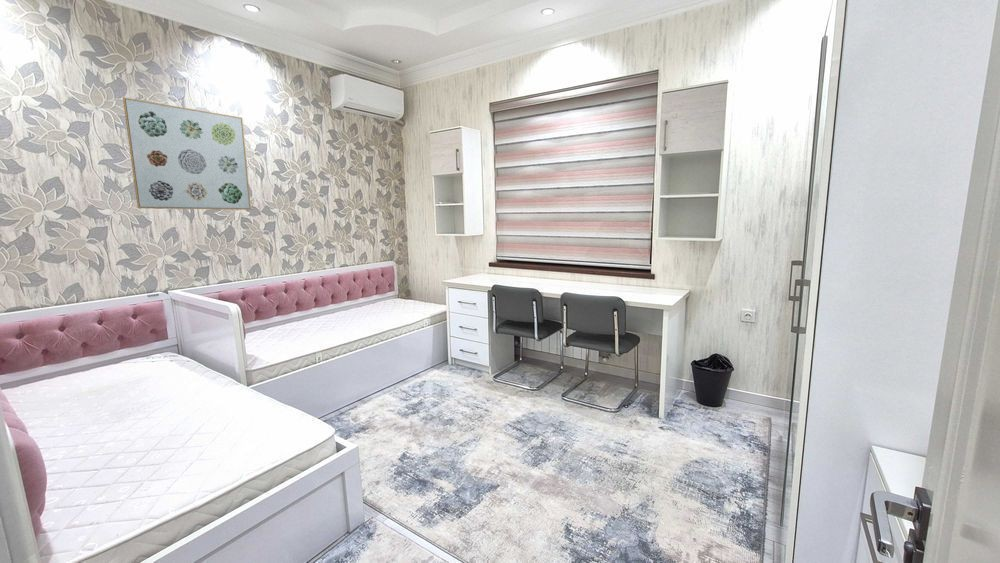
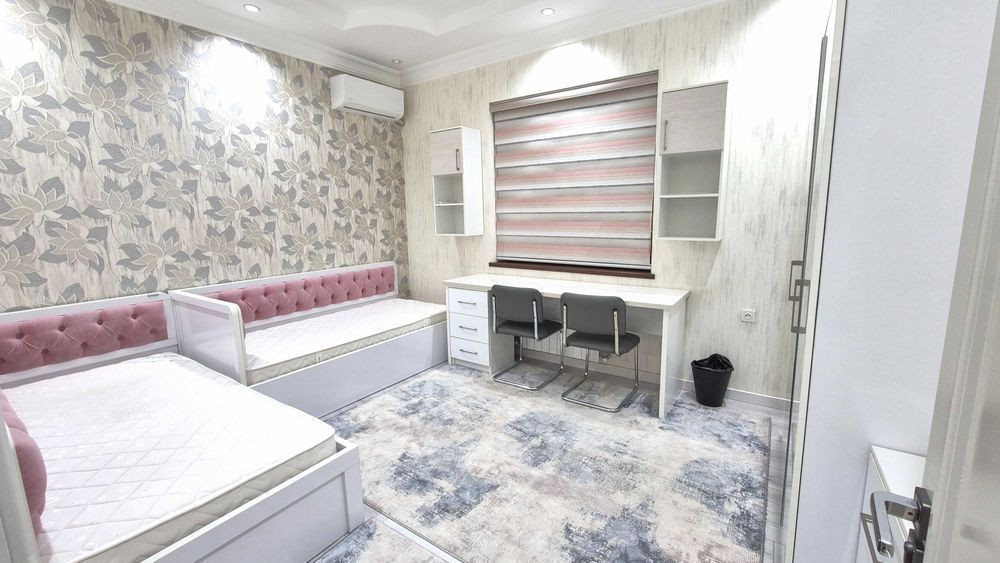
- wall art [122,96,252,211]
